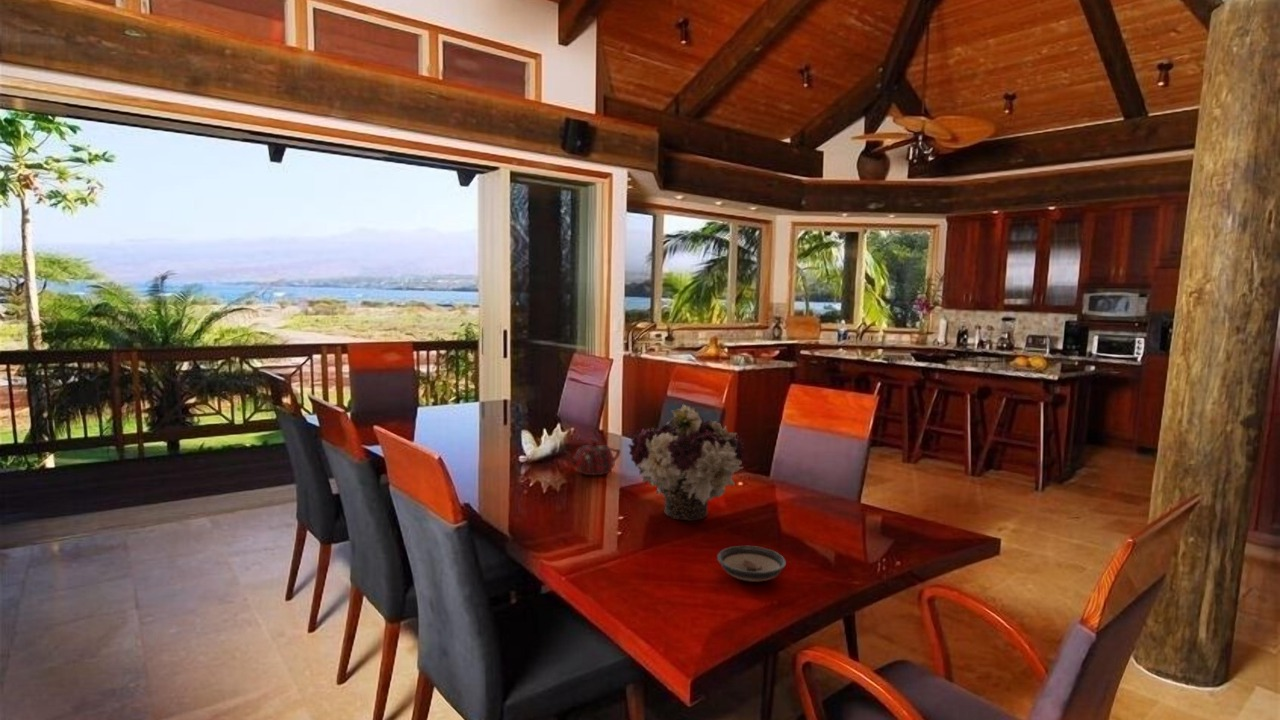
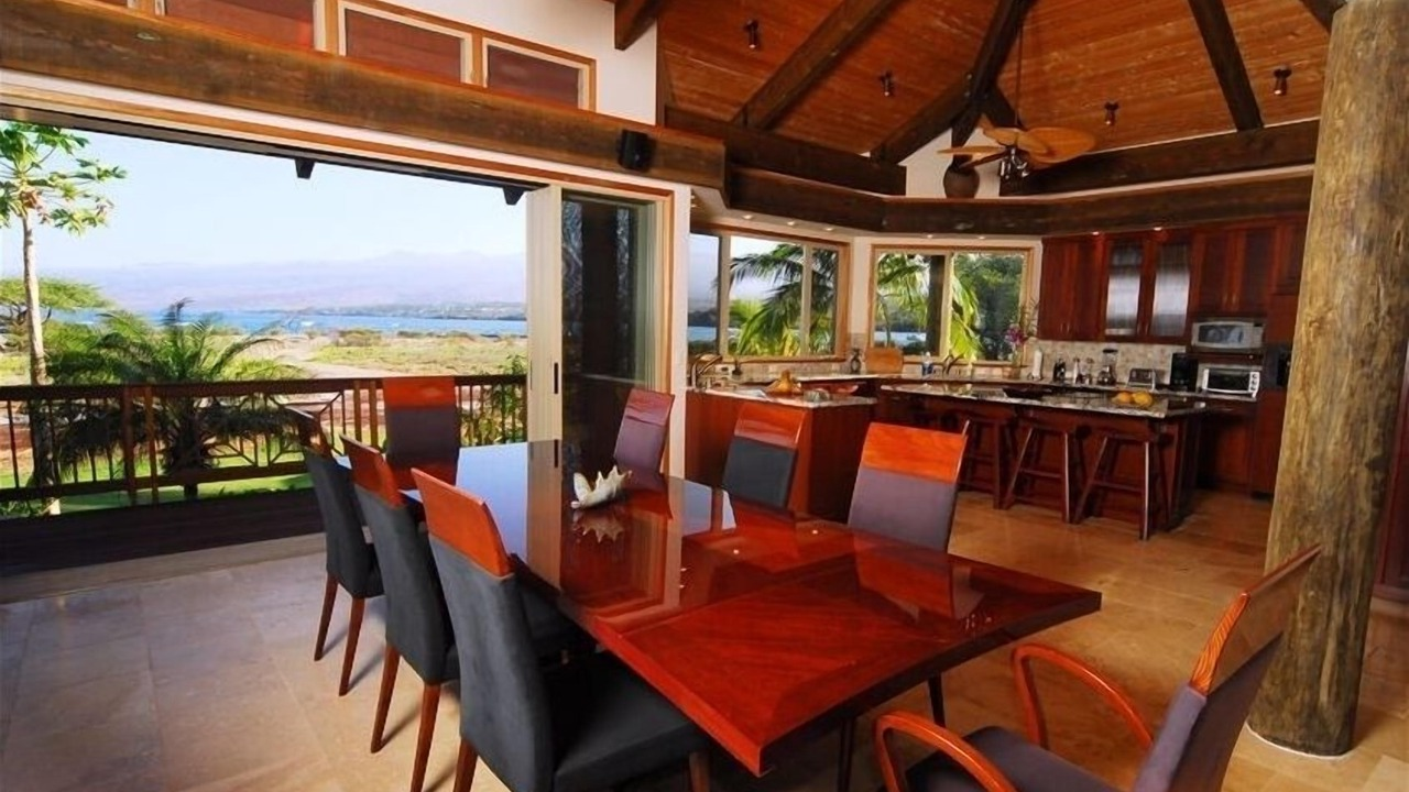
- flower arrangement [627,404,746,522]
- saucer [716,545,787,583]
- teapot [563,438,621,476]
